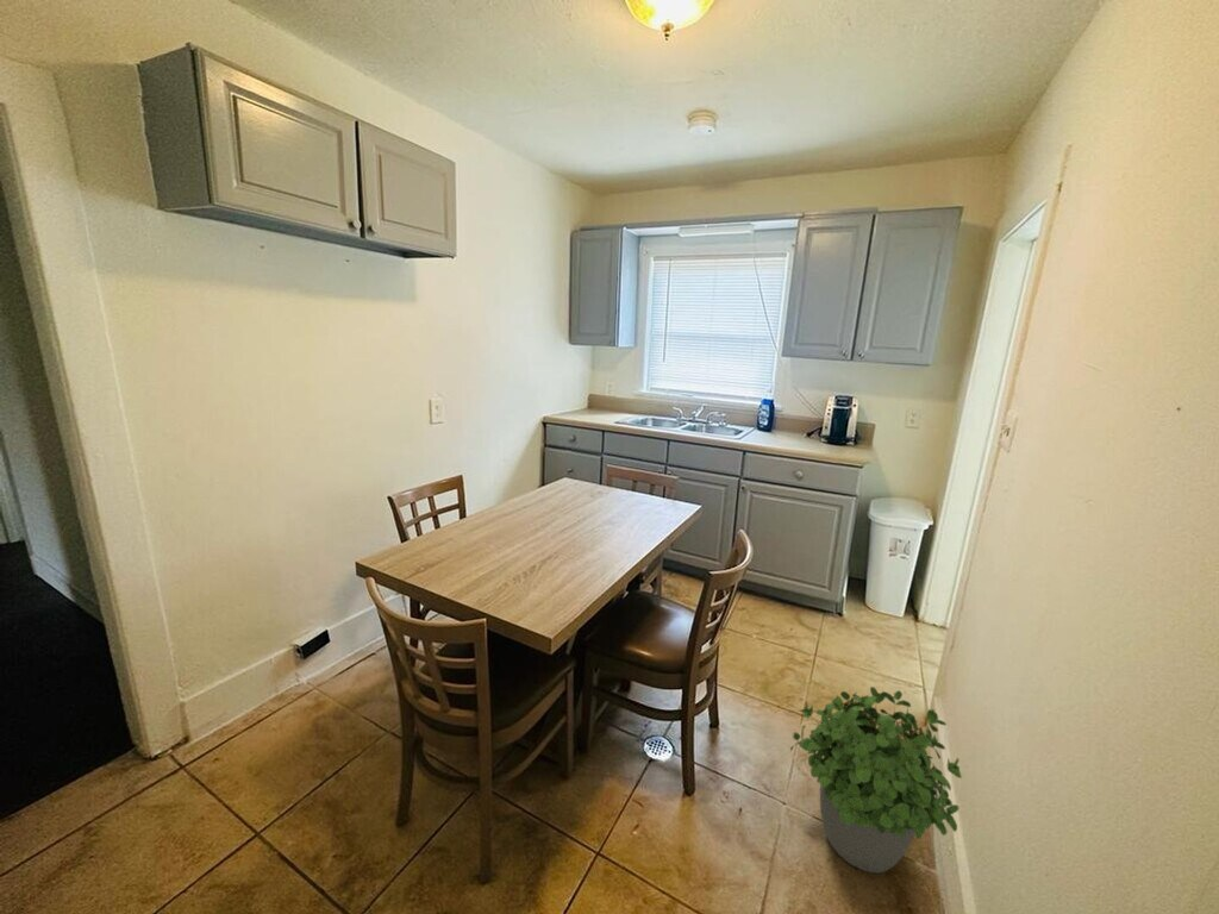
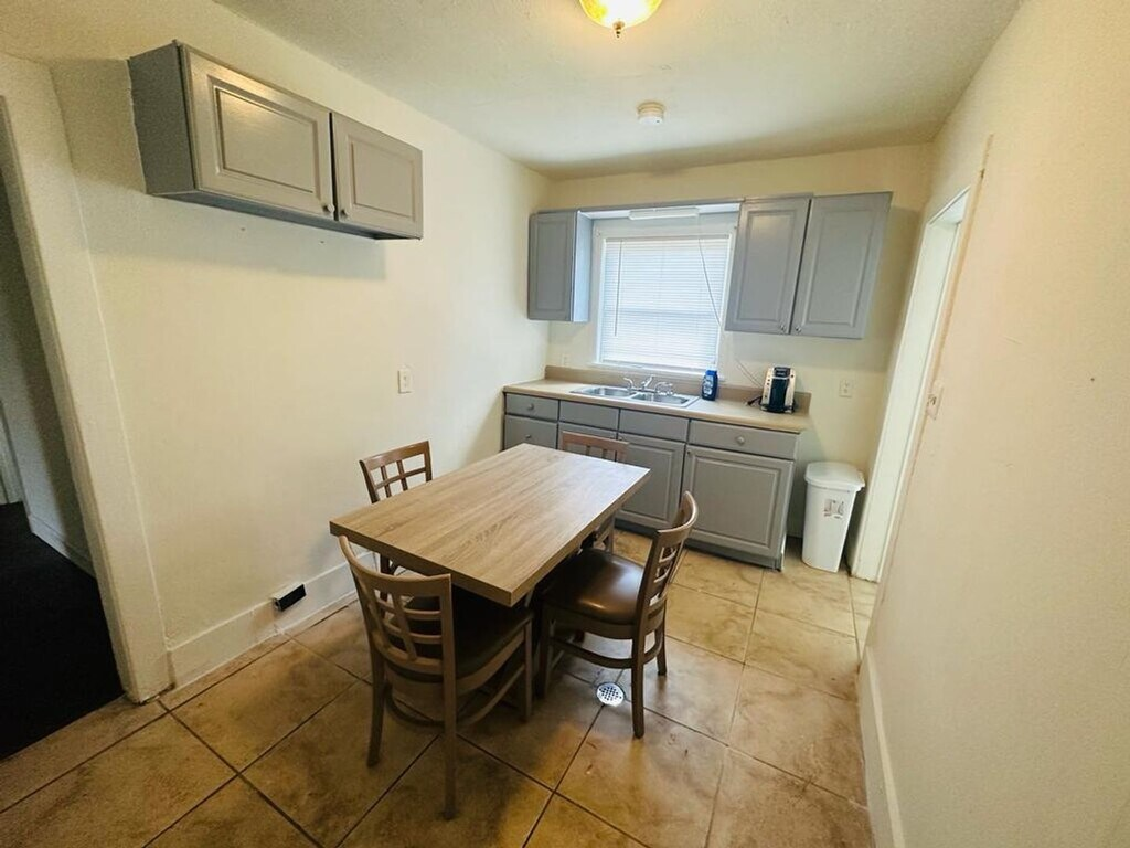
- potted plant [789,686,963,875]
